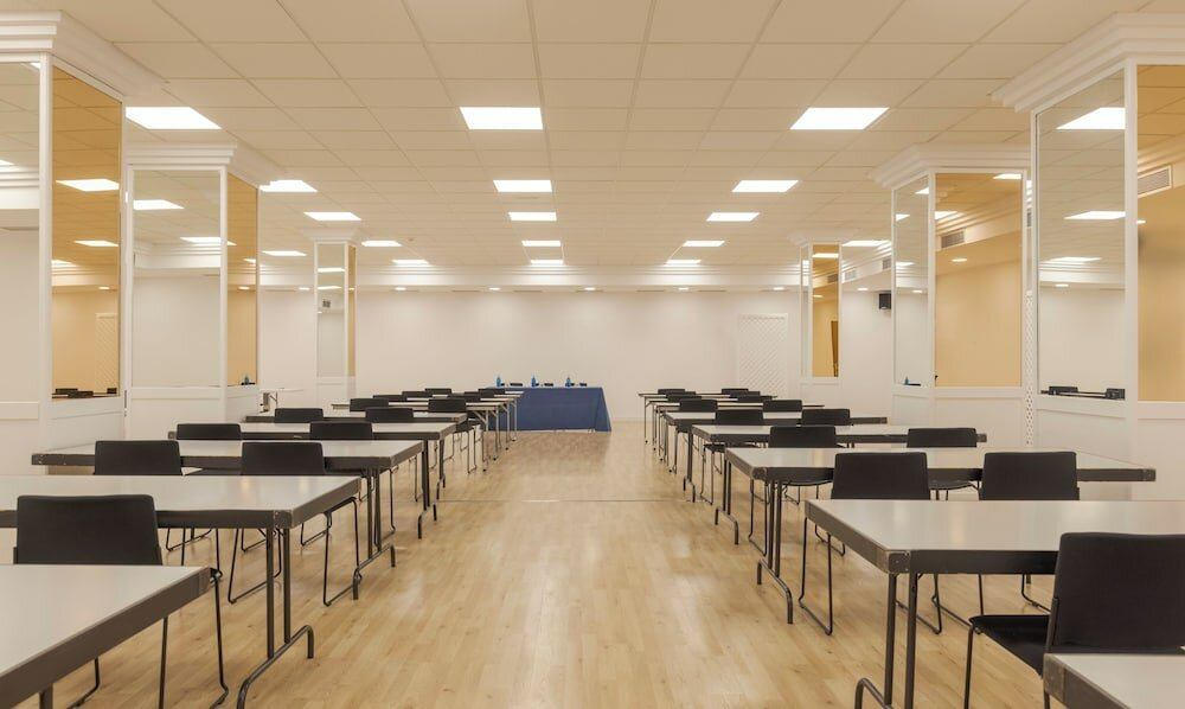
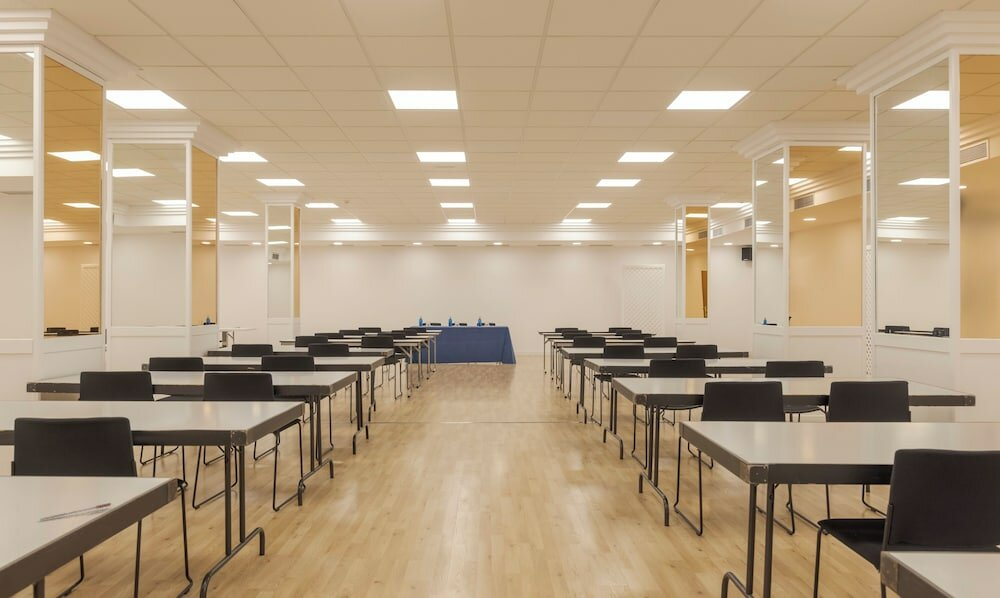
+ pen [39,502,112,521]
